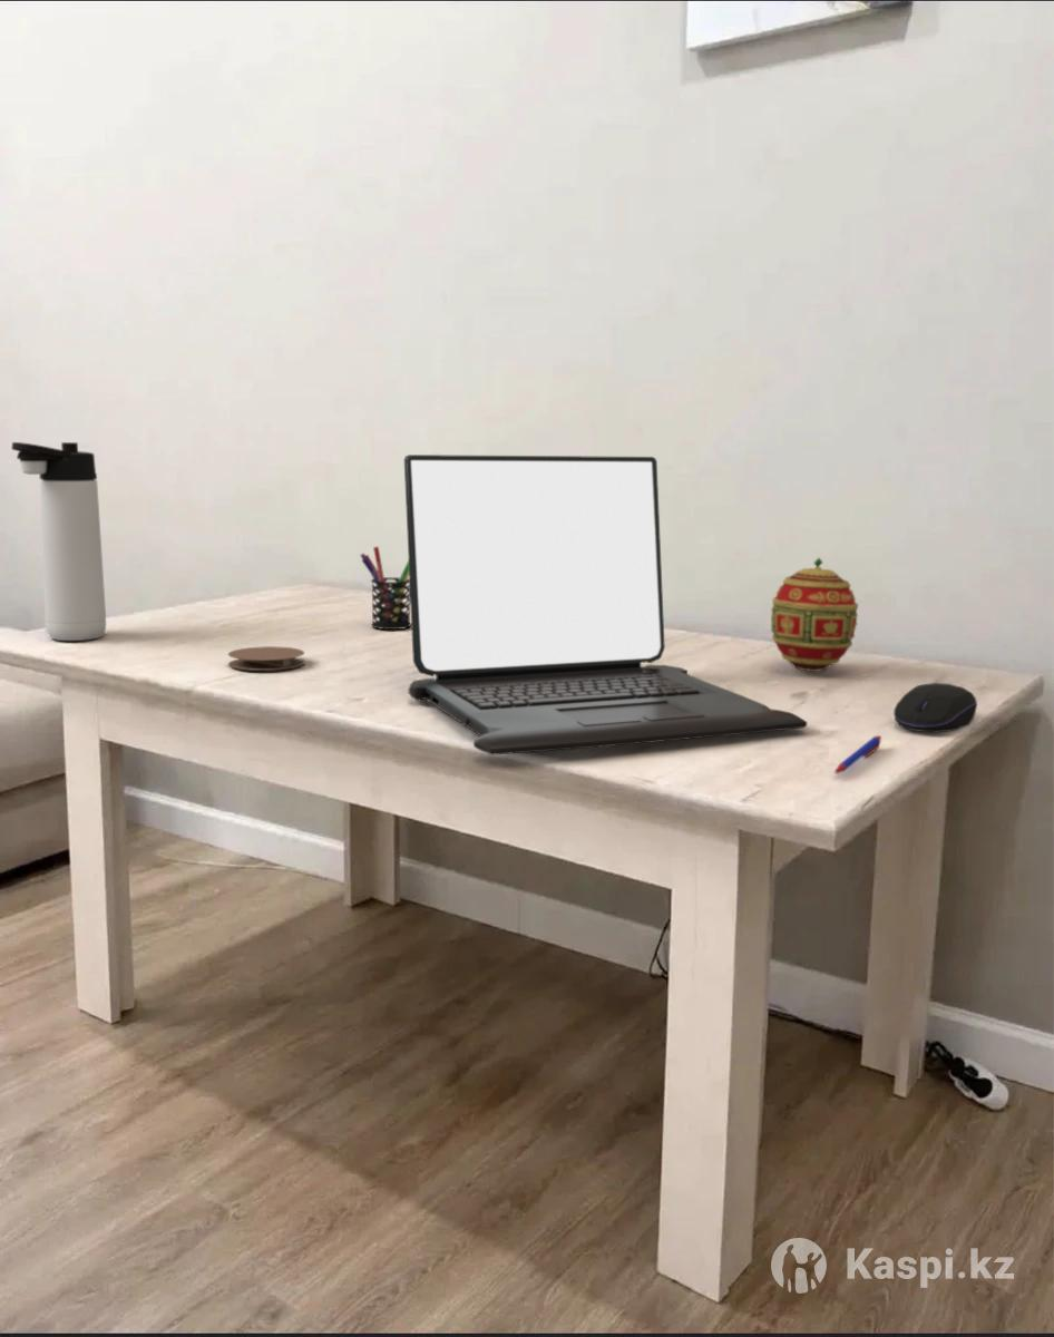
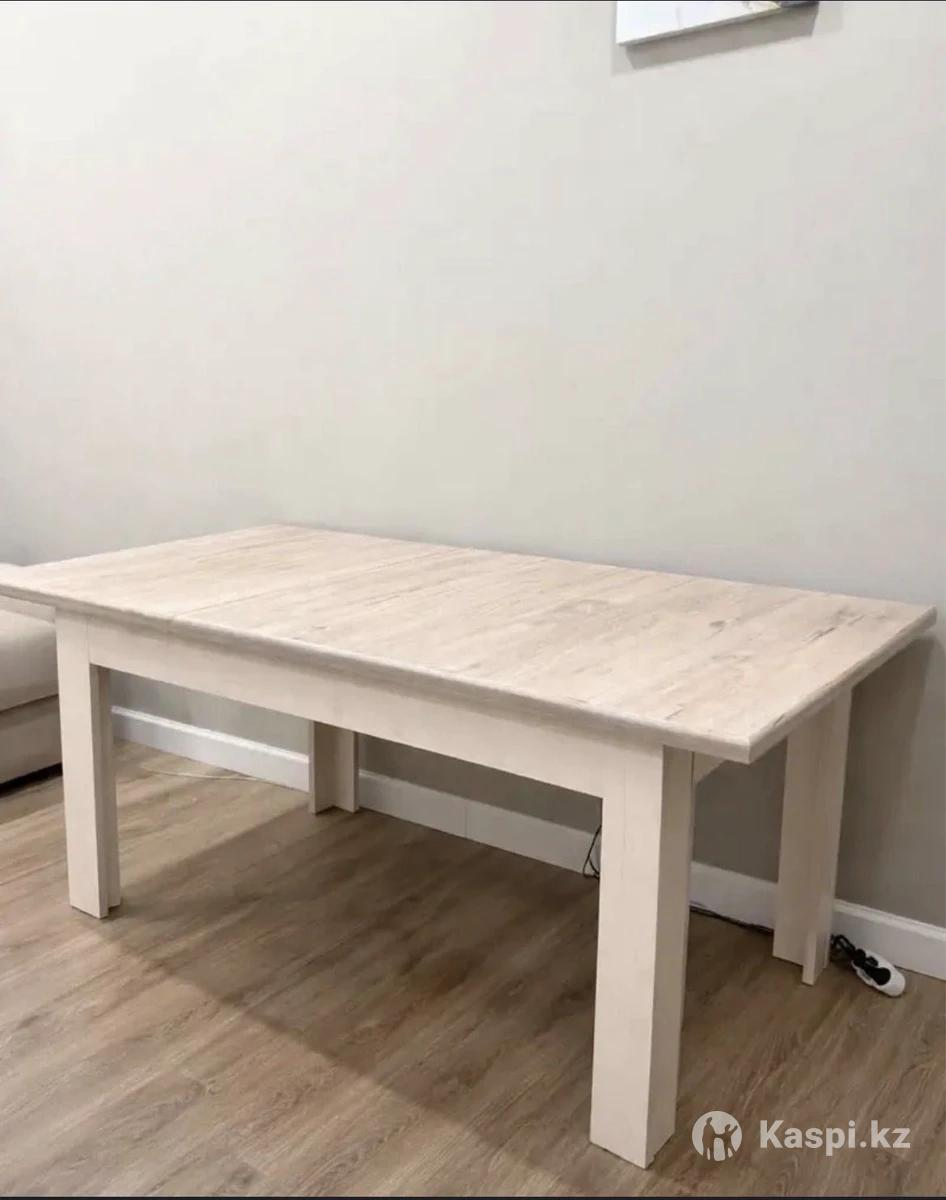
- computer mouse [892,682,978,733]
- pen holder [359,546,411,631]
- coaster [227,645,305,672]
- decorative egg [770,557,859,673]
- pen [833,734,882,775]
- thermos bottle [10,441,107,642]
- laptop [403,453,809,757]
